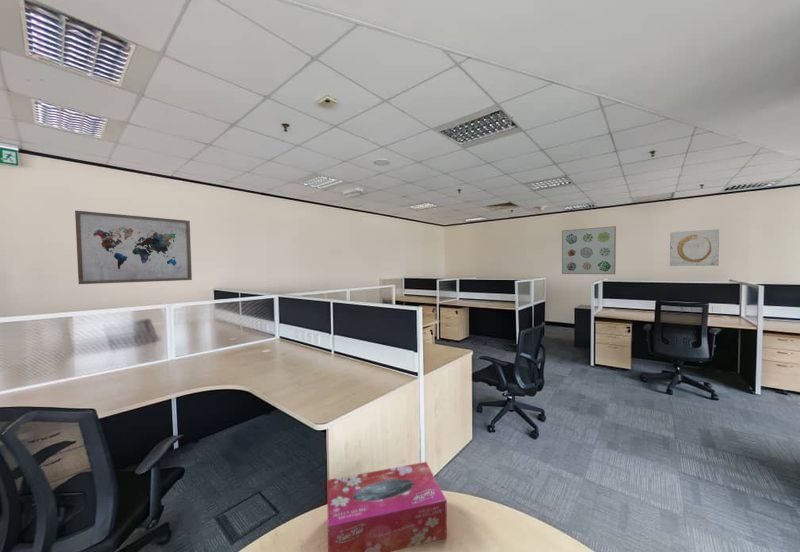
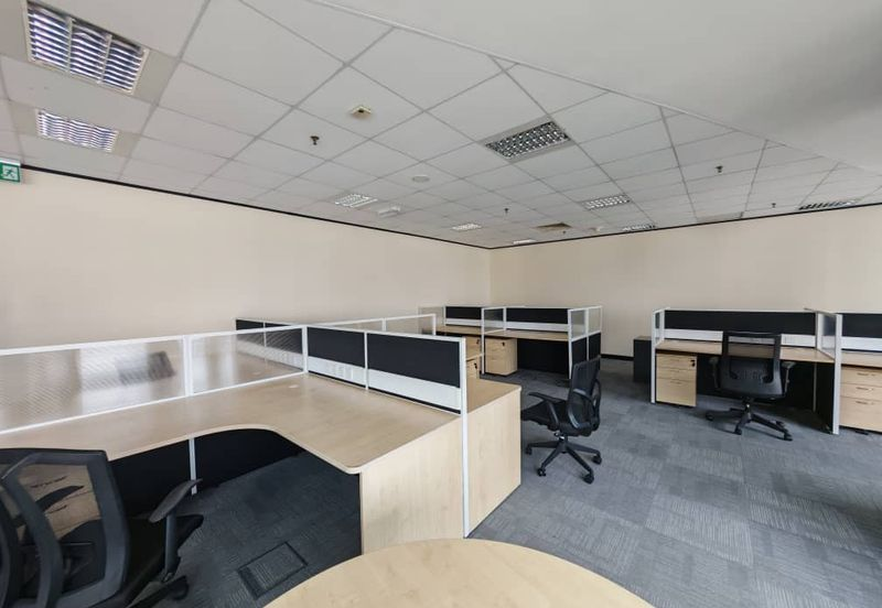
- wall art [561,225,617,275]
- tissue box [326,461,448,552]
- wall art [74,209,193,285]
- wall art [669,228,720,267]
